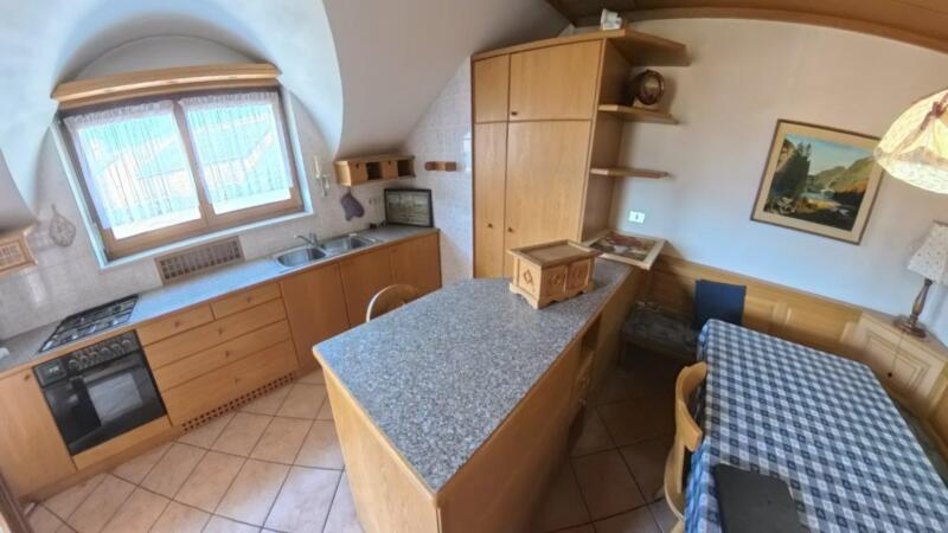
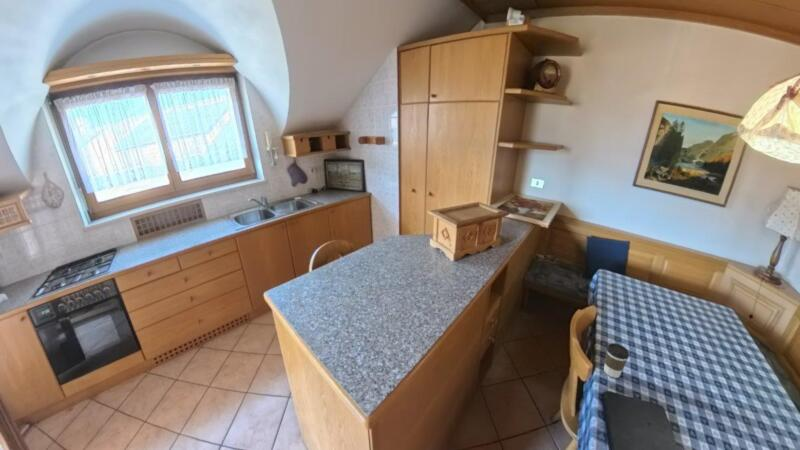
+ coffee cup [603,342,630,379]
